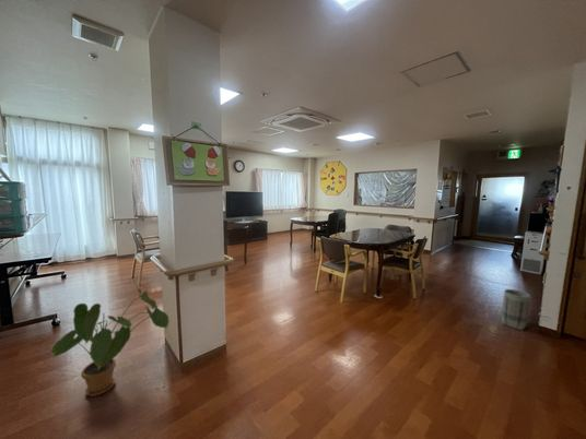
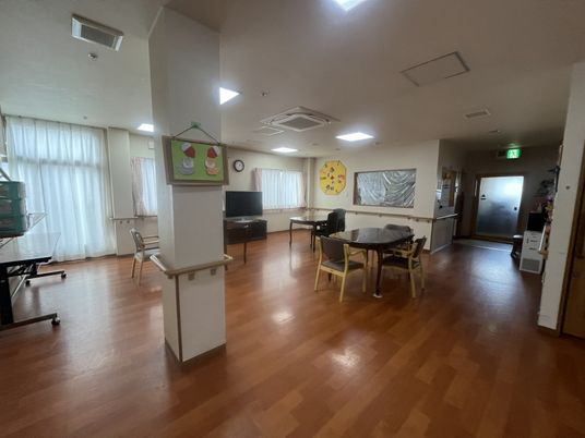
- basket [501,288,531,332]
- house plant [50,287,171,398]
